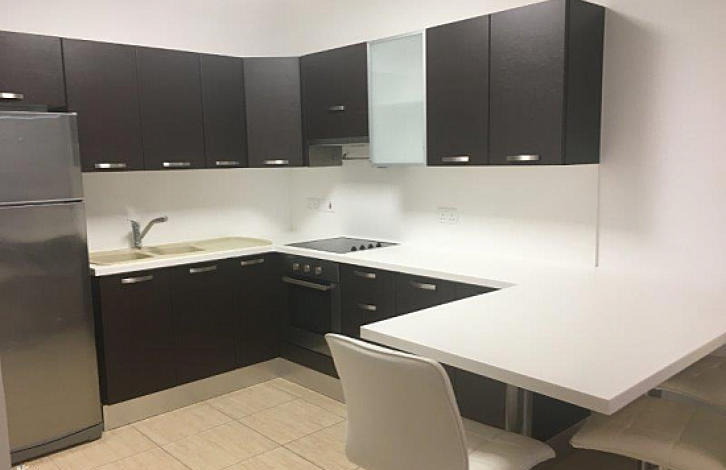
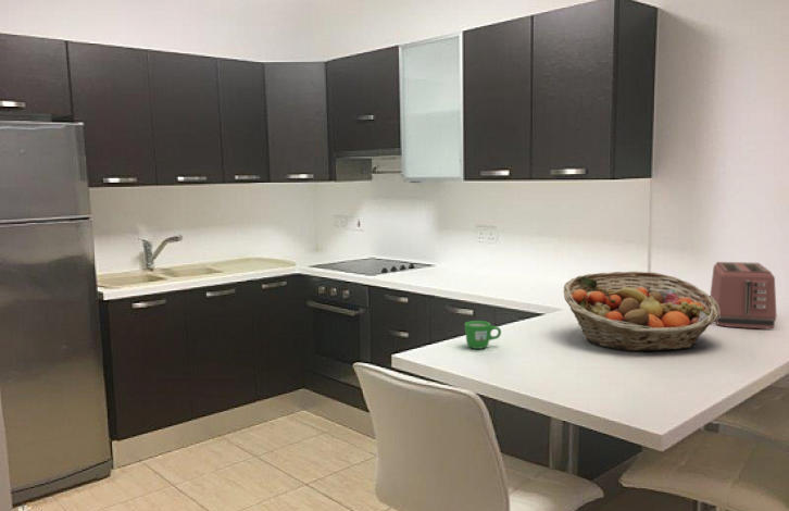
+ toaster [709,261,777,329]
+ fruit basket [563,271,719,352]
+ mug [464,320,502,350]
